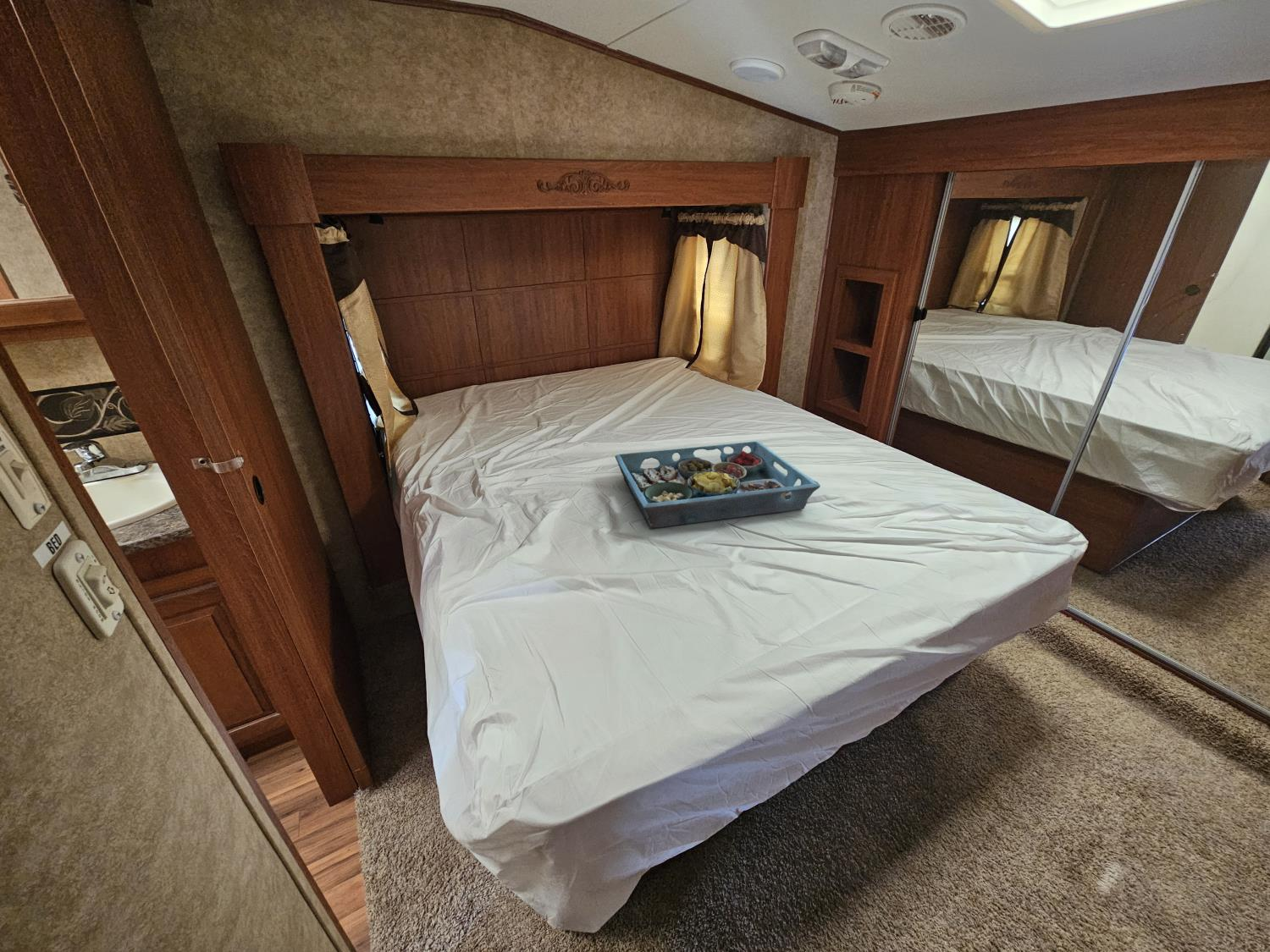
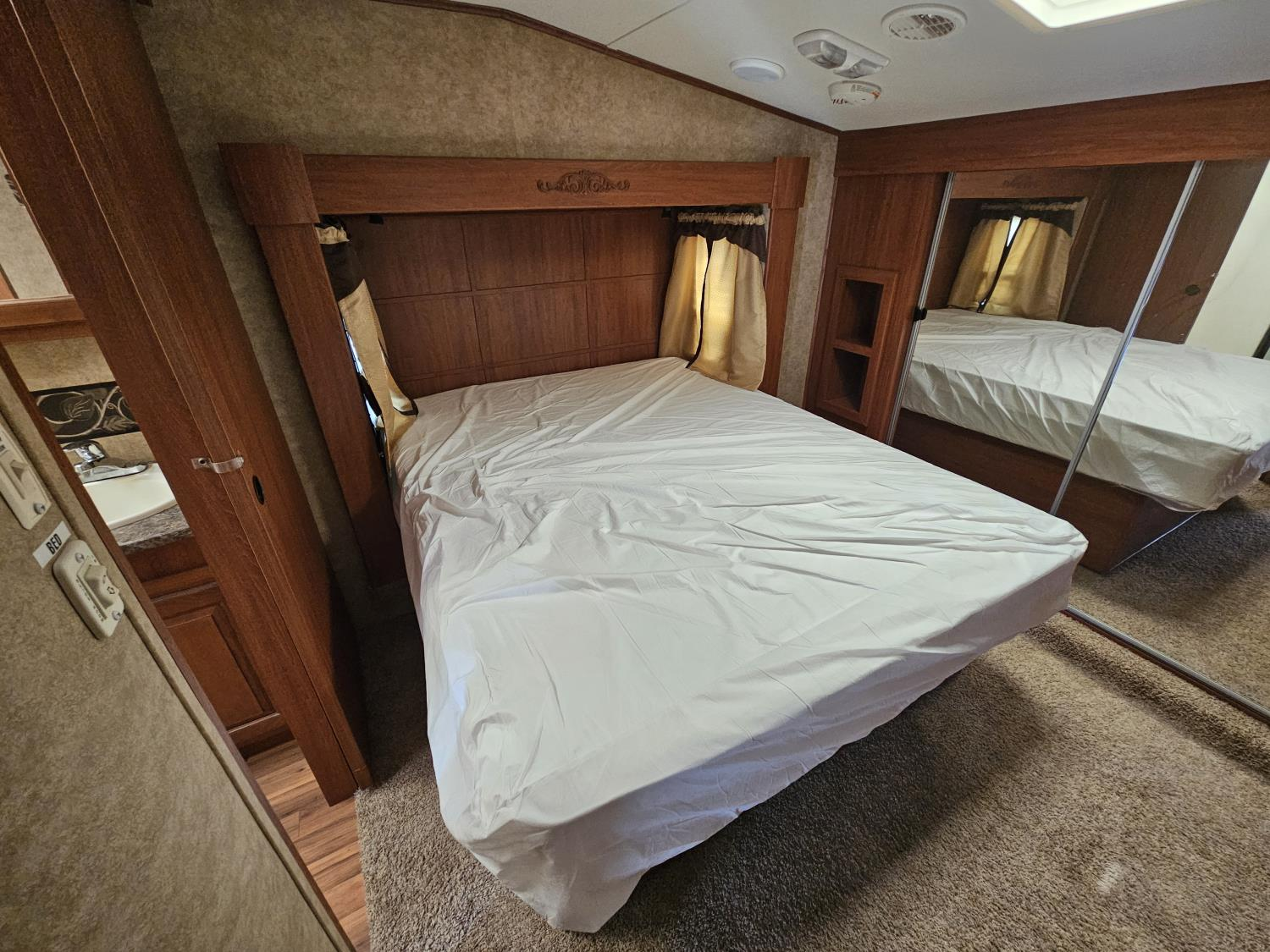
- serving tray [614,440,821,530]
